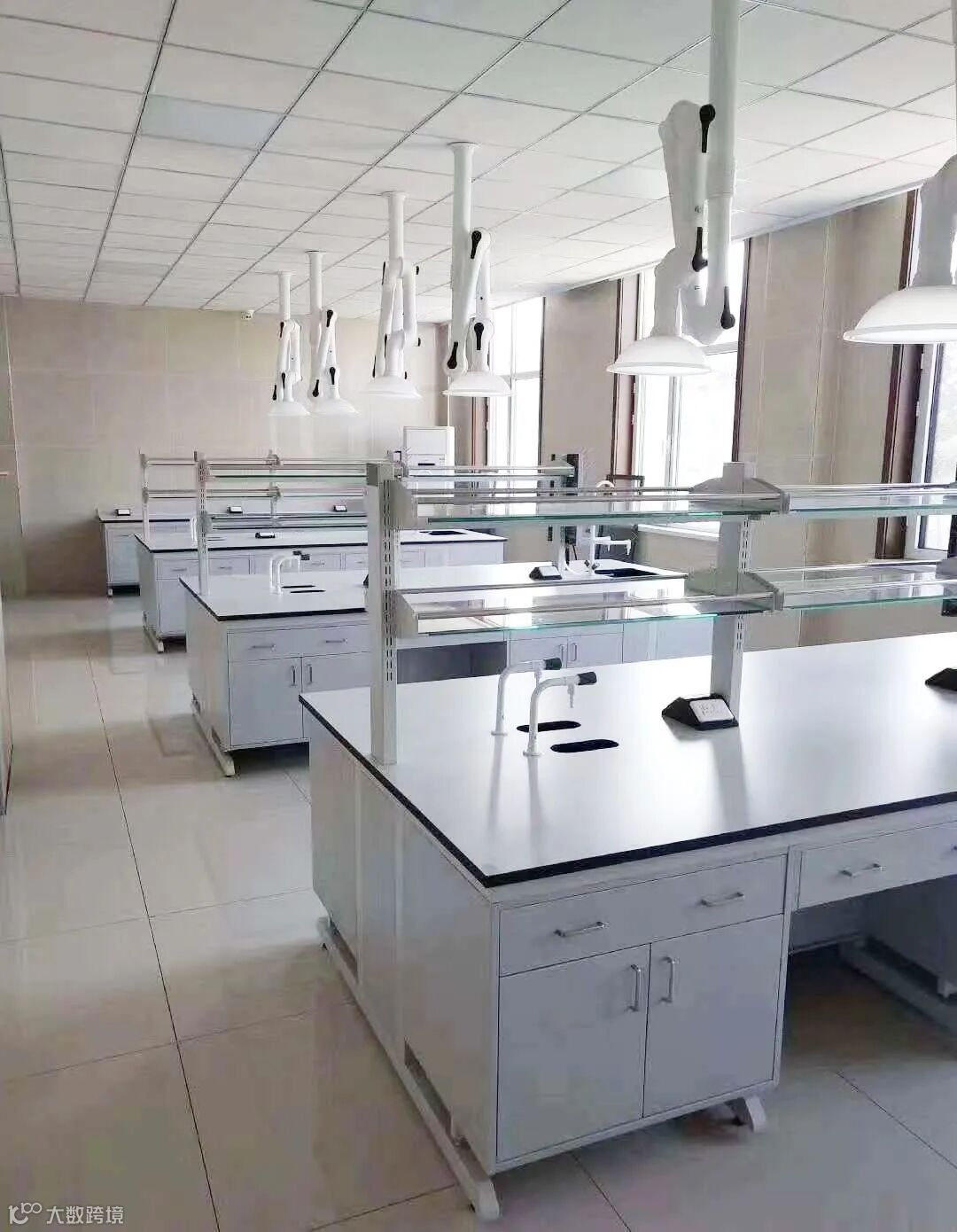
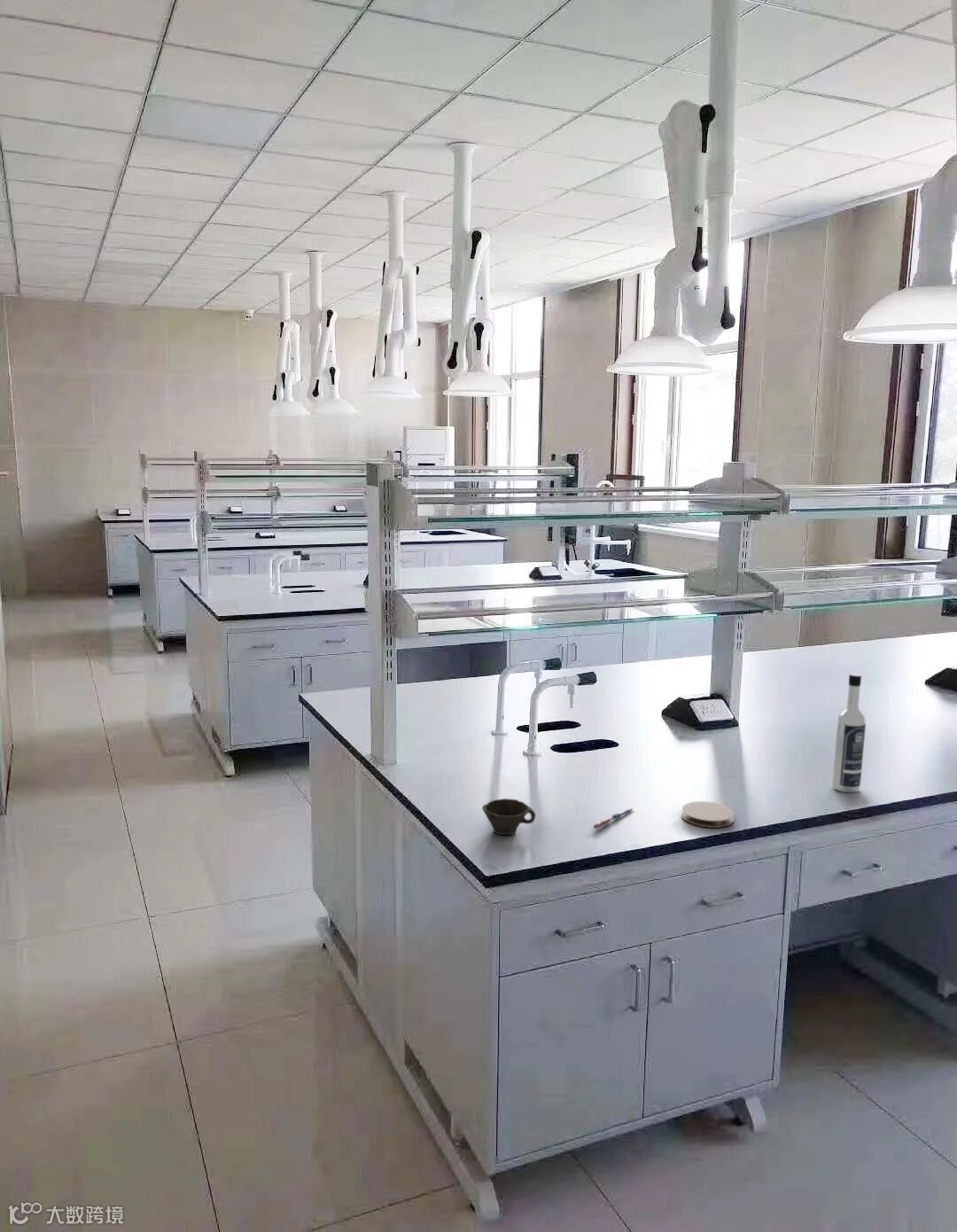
+ pen [592,807,634,830]
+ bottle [831,673,867,793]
+ coaster [681,800,735,829]
+ cup [481,798,536,836]
